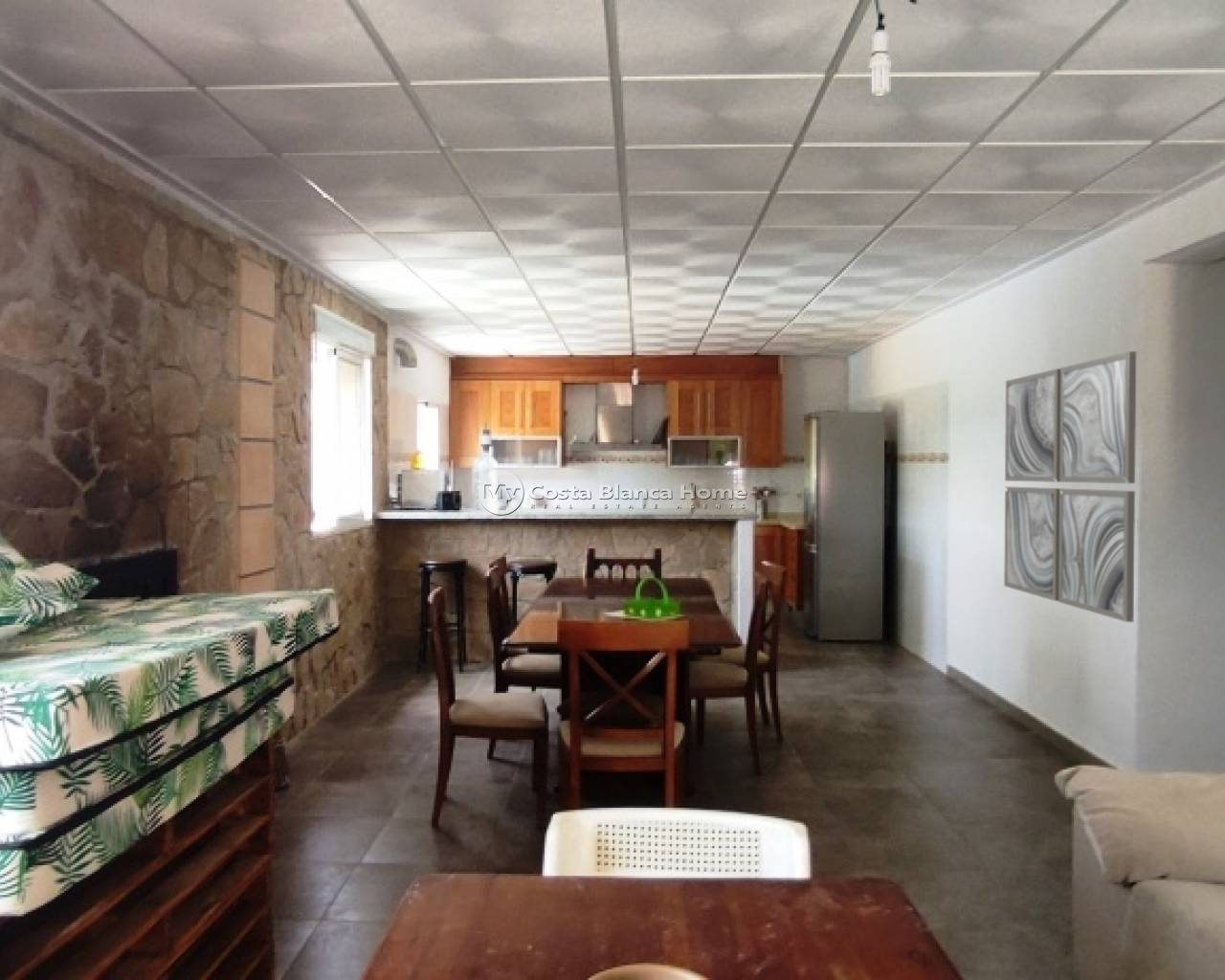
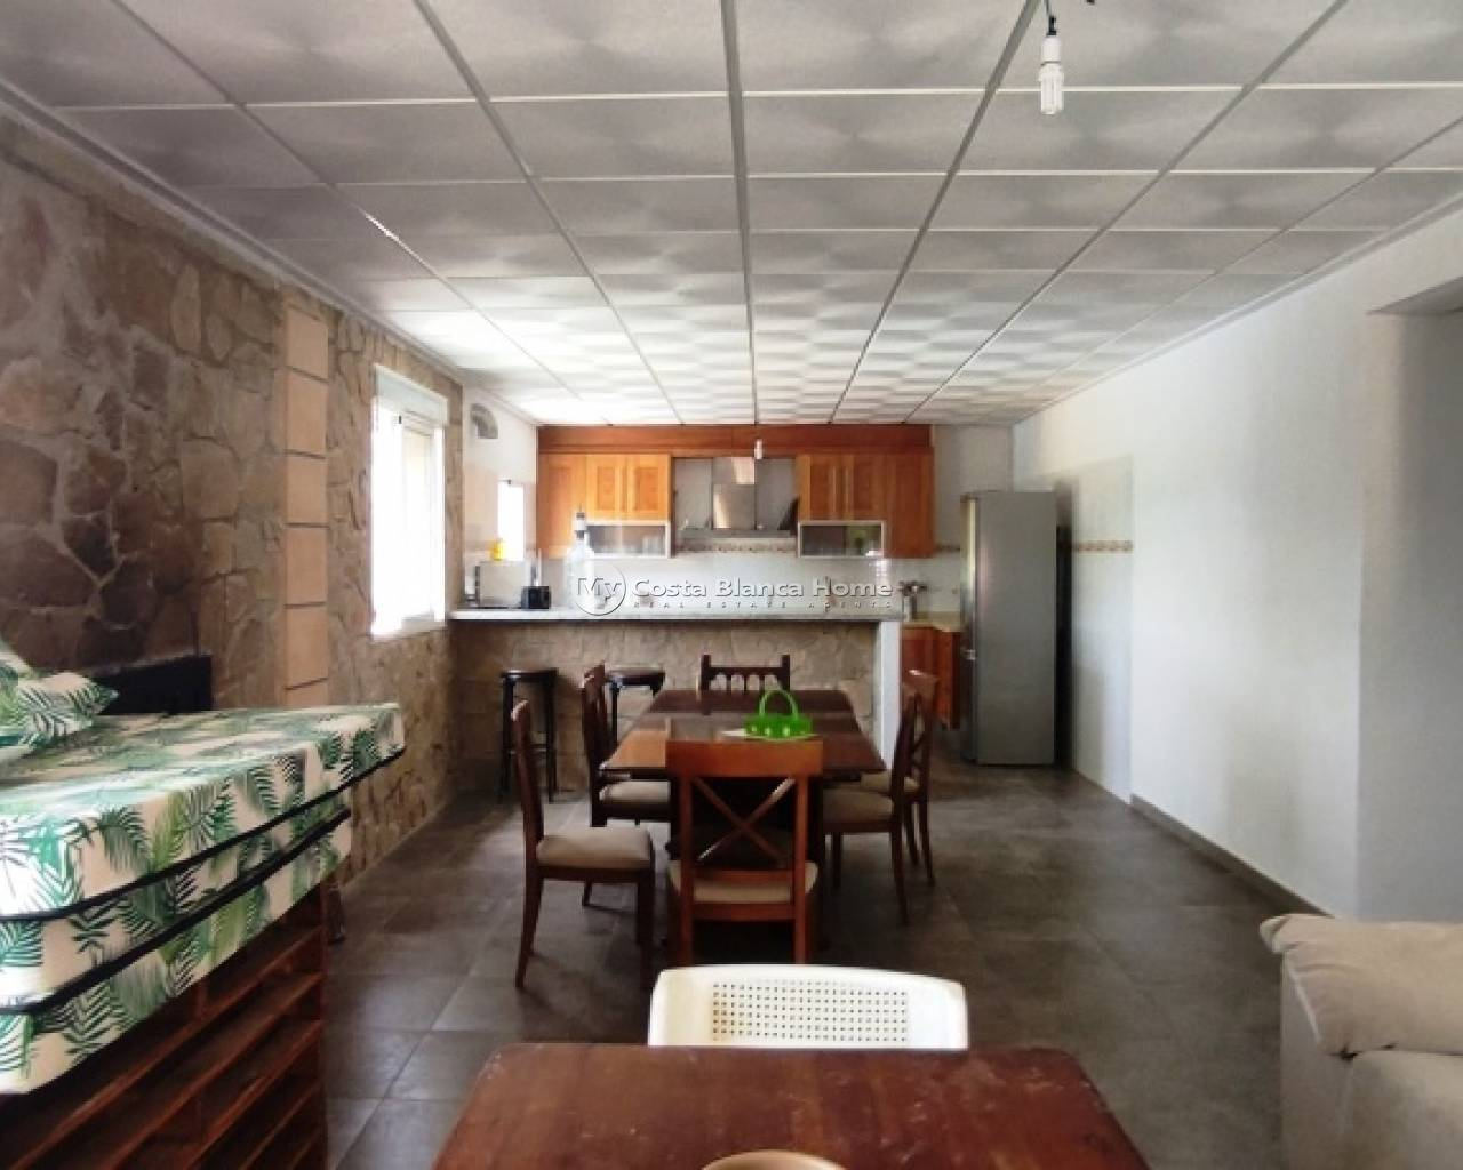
- wall art [1003,350,1137,623]
